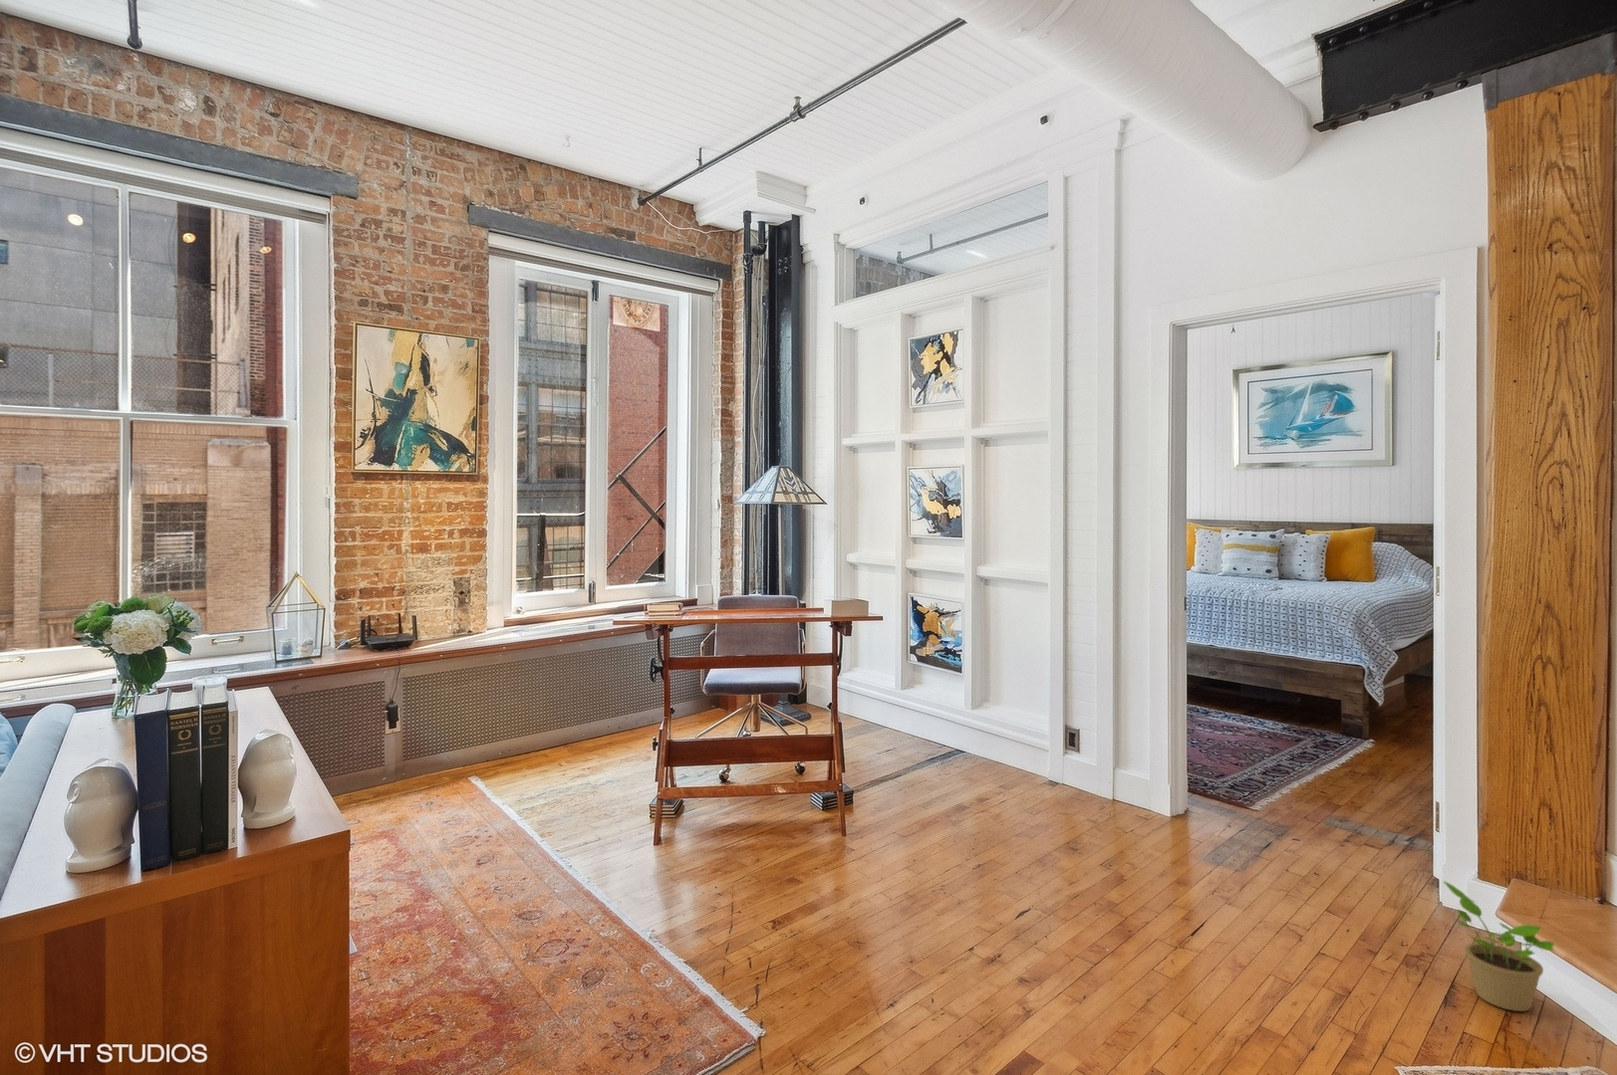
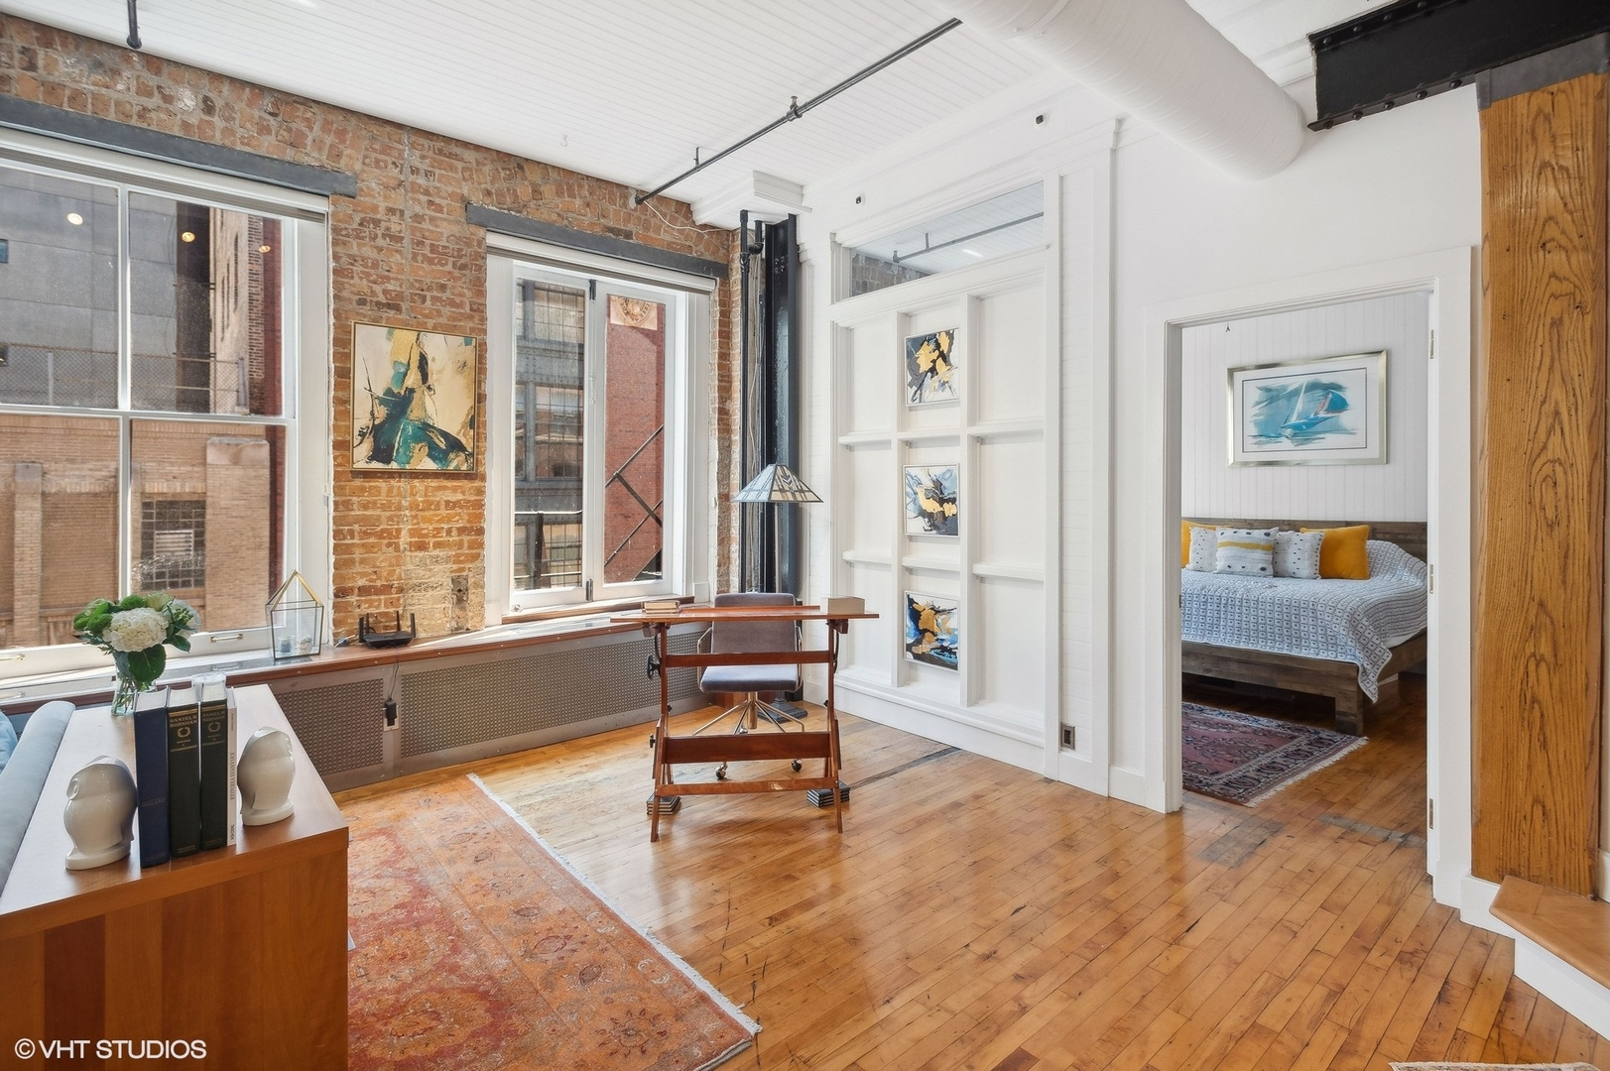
- potted plant [1443,879,1556,1013]
